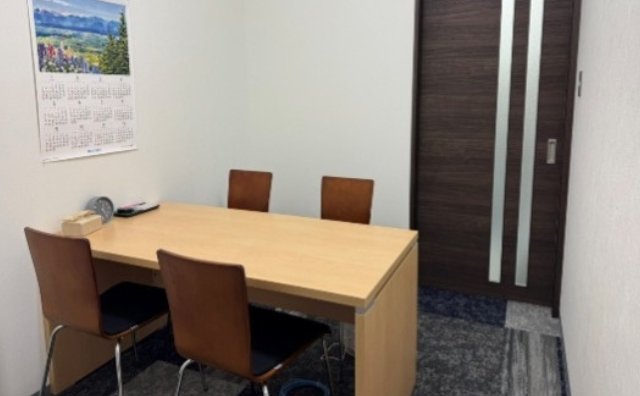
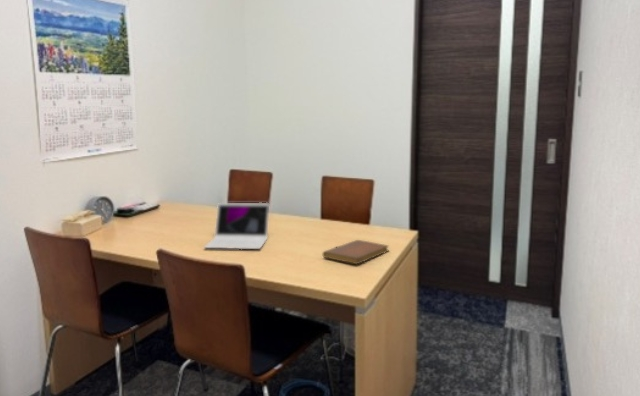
+ laptop [203,202,271,250]
+ notebook [322,239,390,265]
